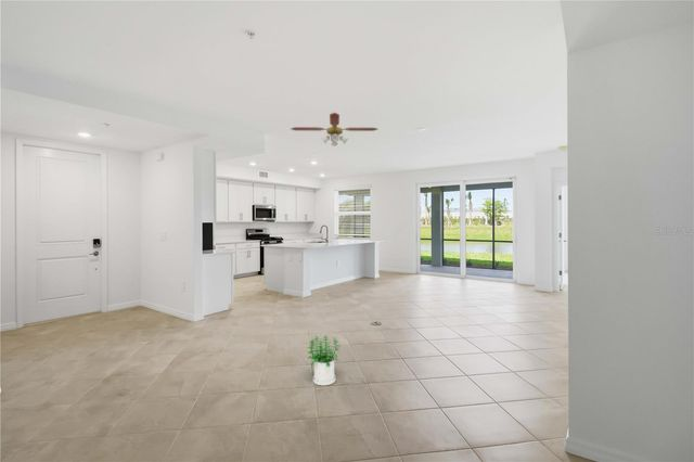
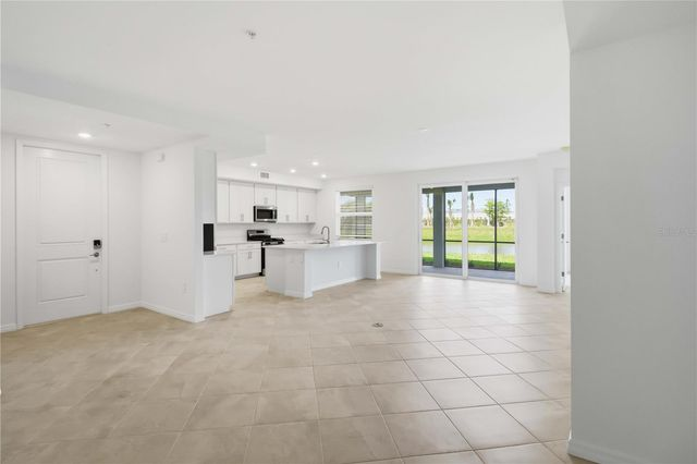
- ceiling fan [290,112,380,147]
- potted plant [306,334,342,386]
